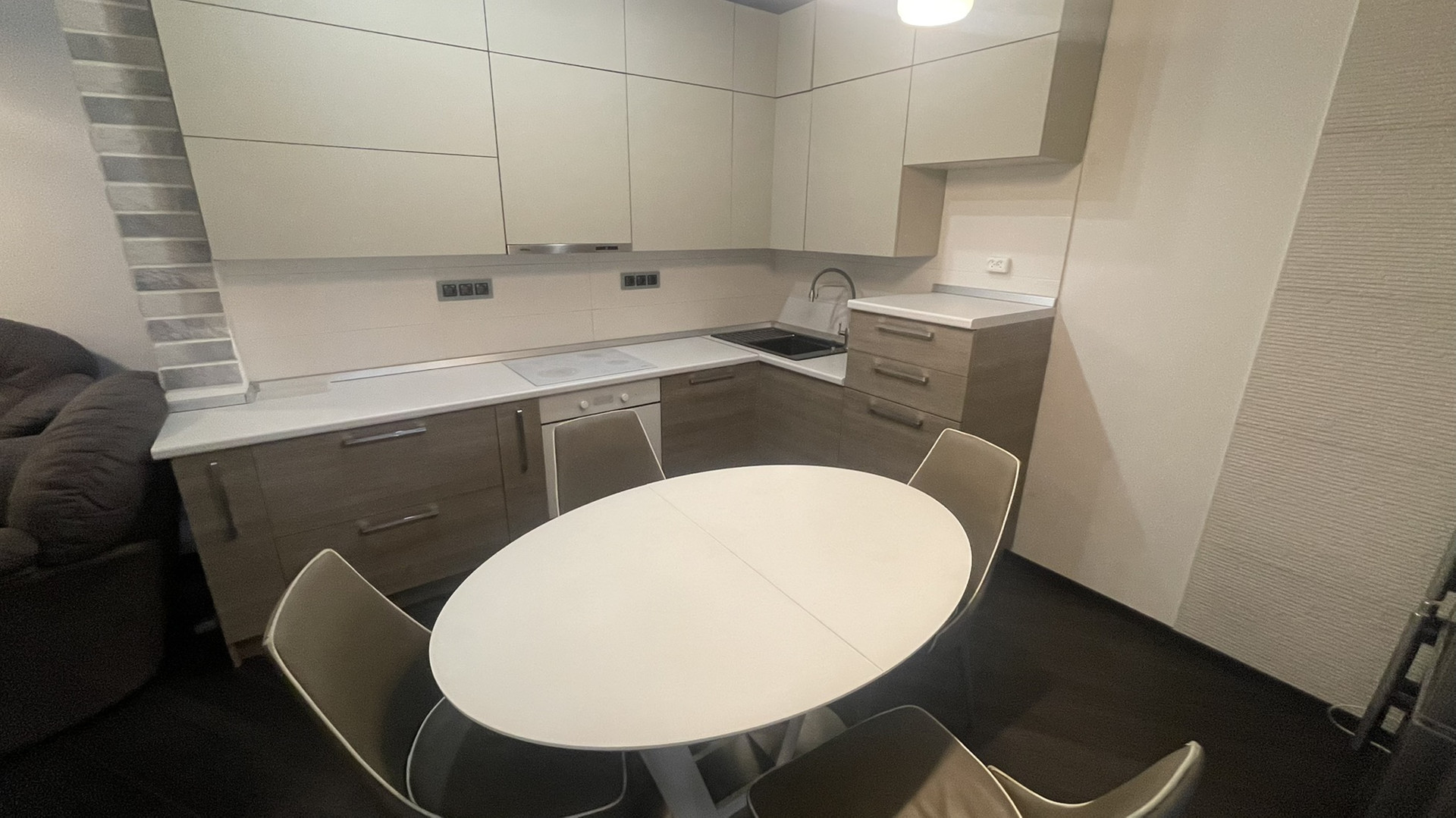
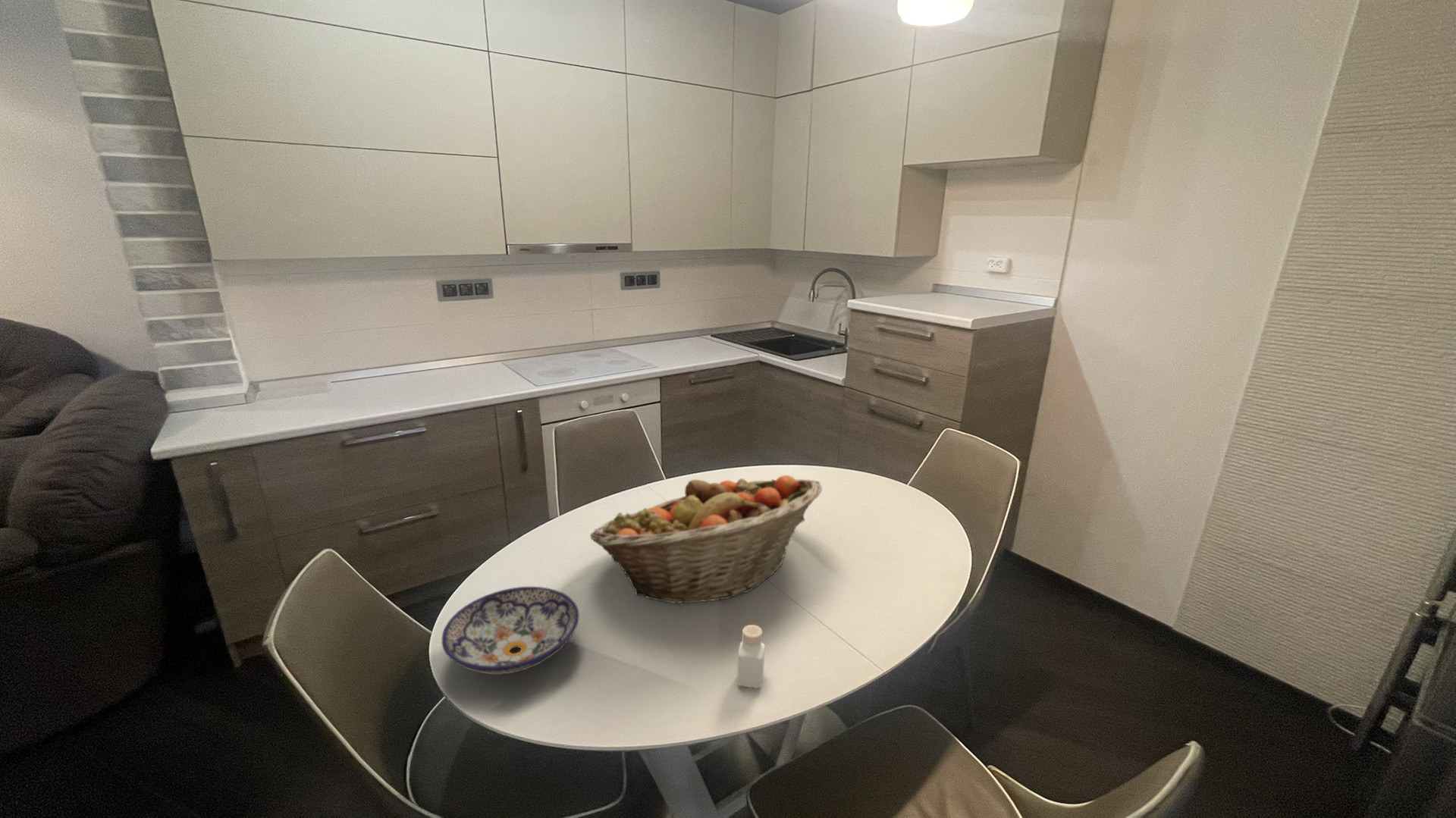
+ pepper shaker [736,624,766,689]
+ bowl [441,586,580,675]
+ fruit basket [589,475,823,604]
